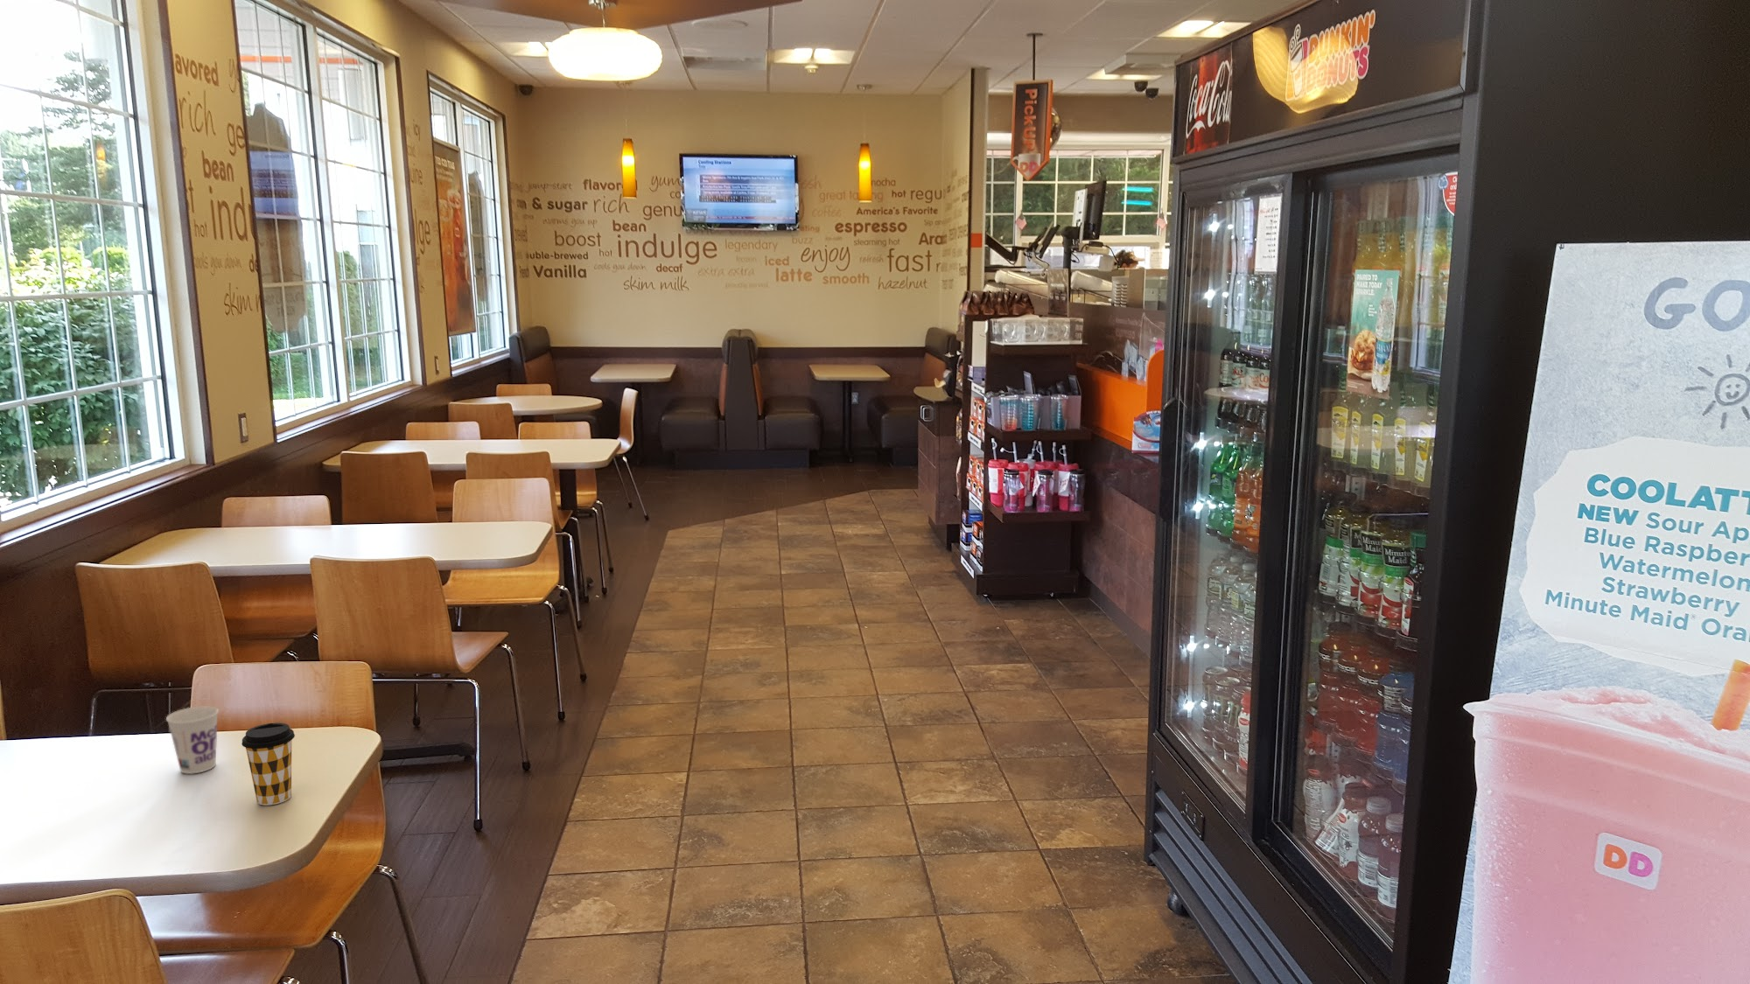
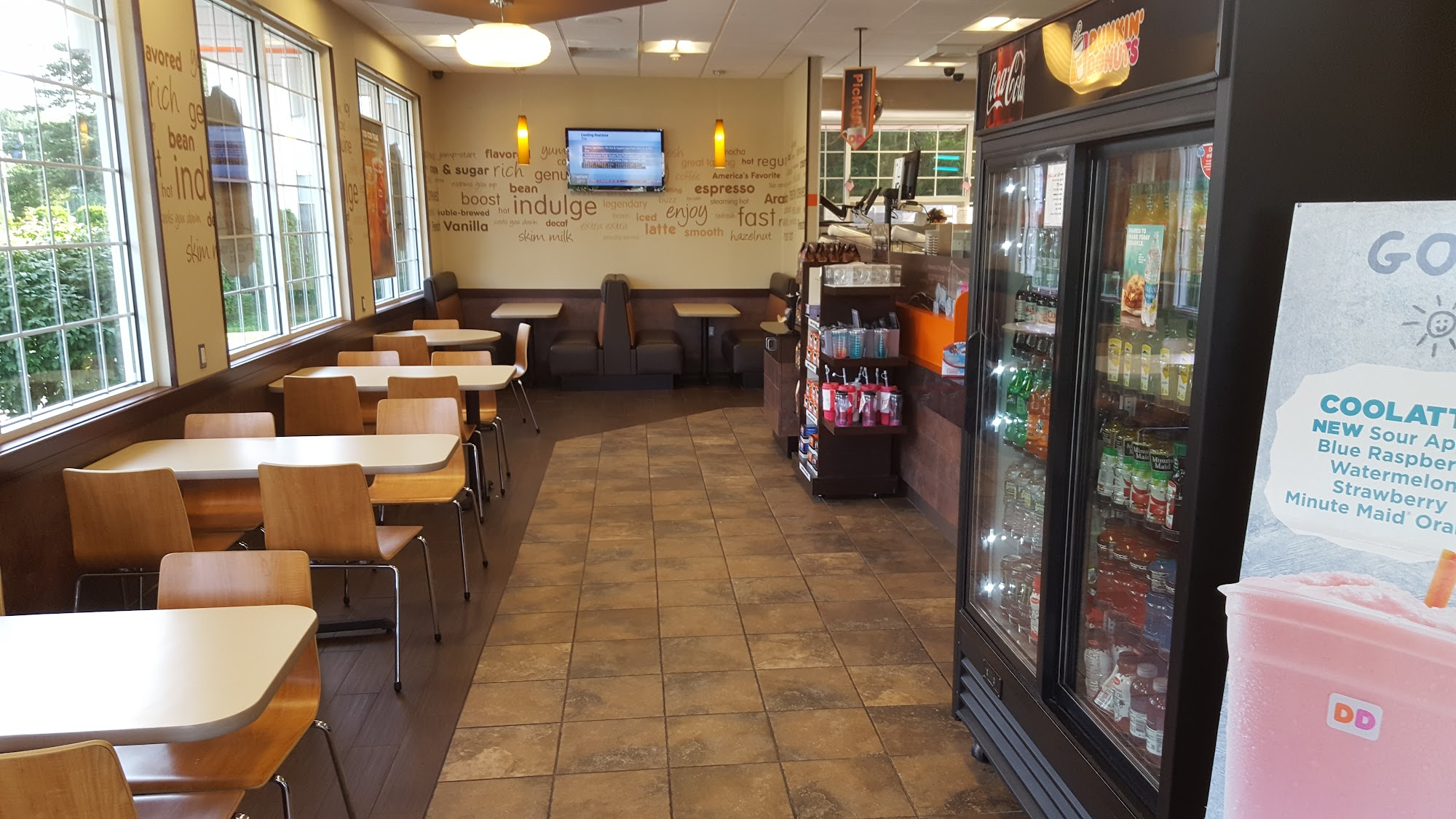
- cup [166,705,220,775]
- coffee cup [240,722,296,805]
